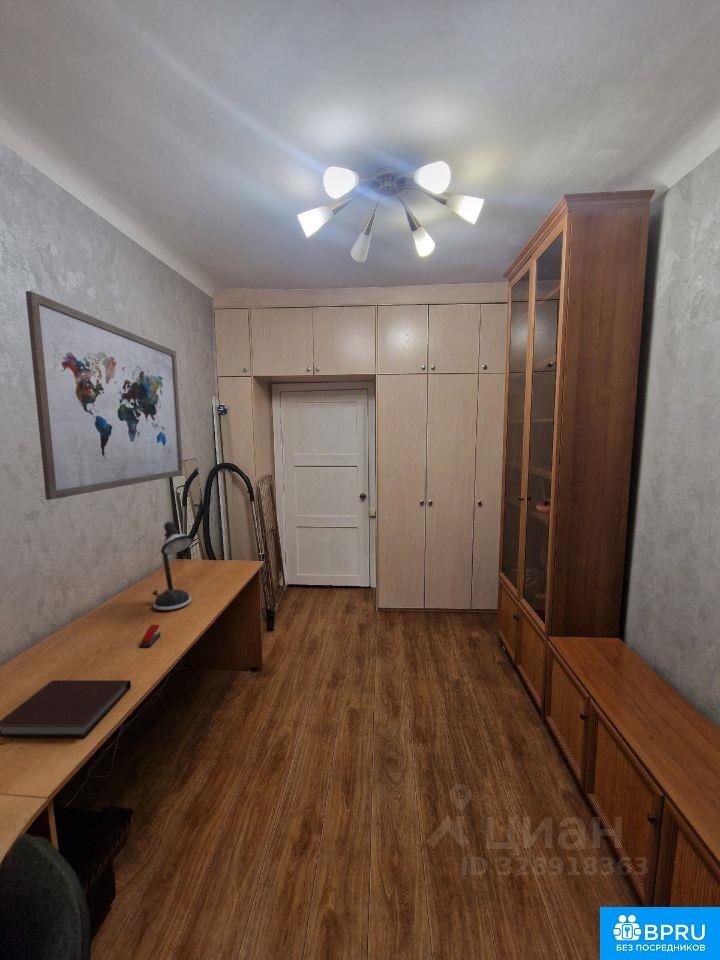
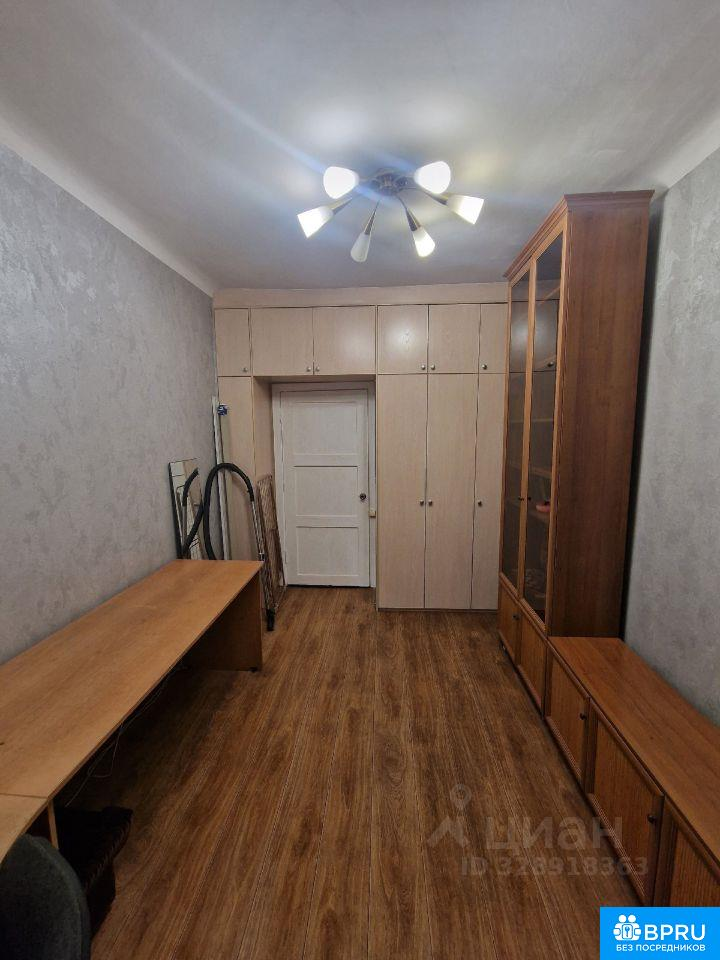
- desk lamp [151,521,195,611]
- stapler [139,624,162,648]
- notebook [0,679,132,738]
- wall art [25,290,184,501]
